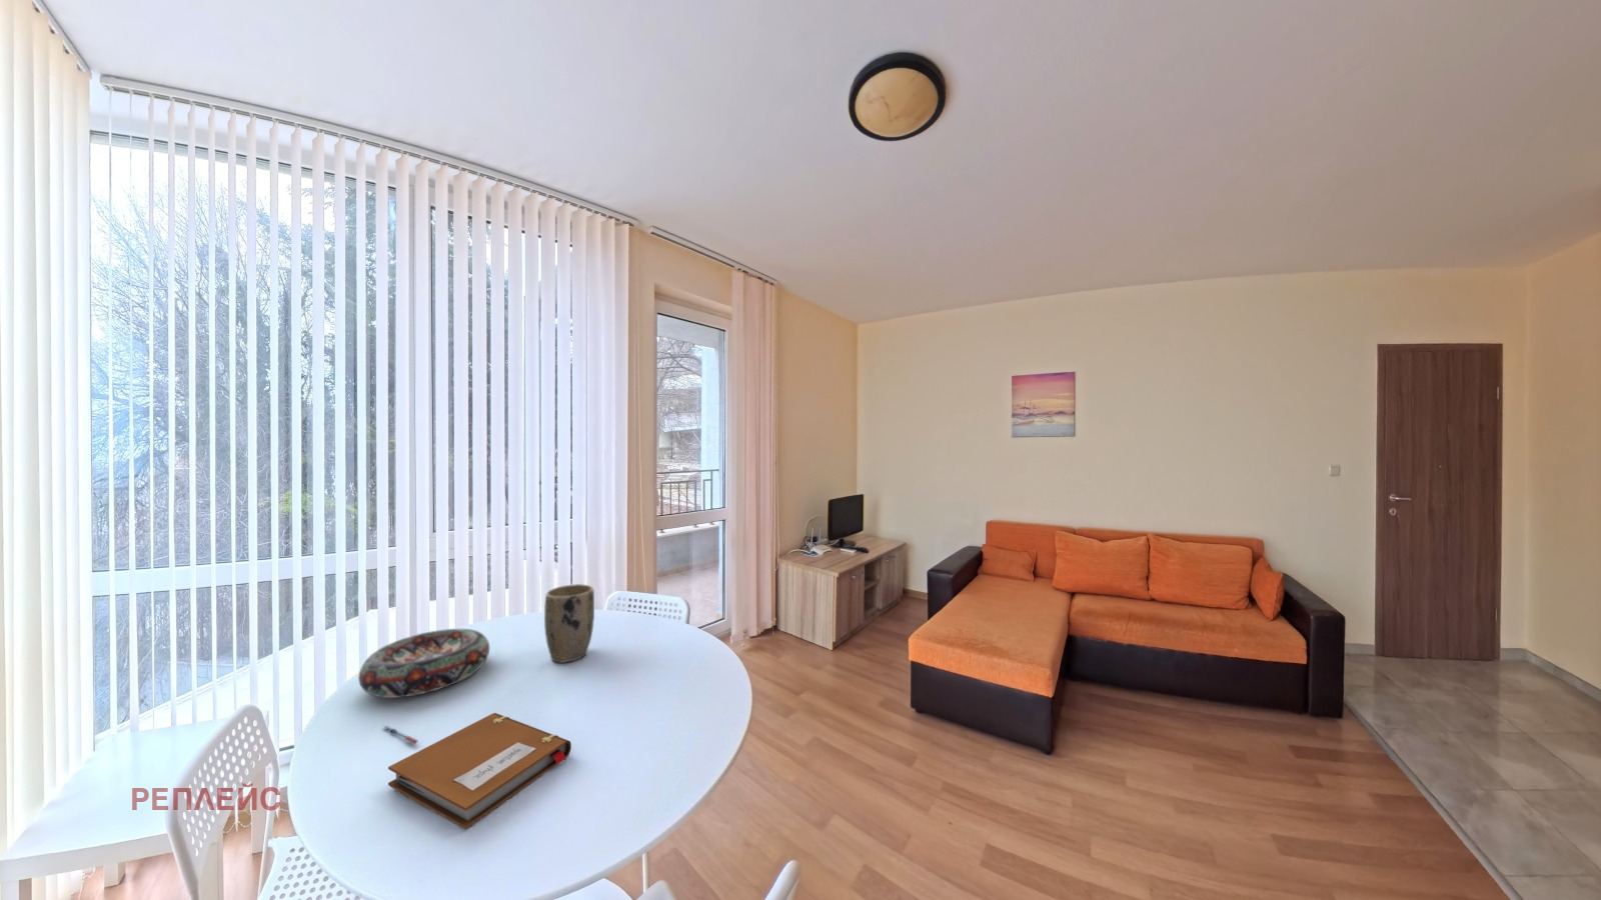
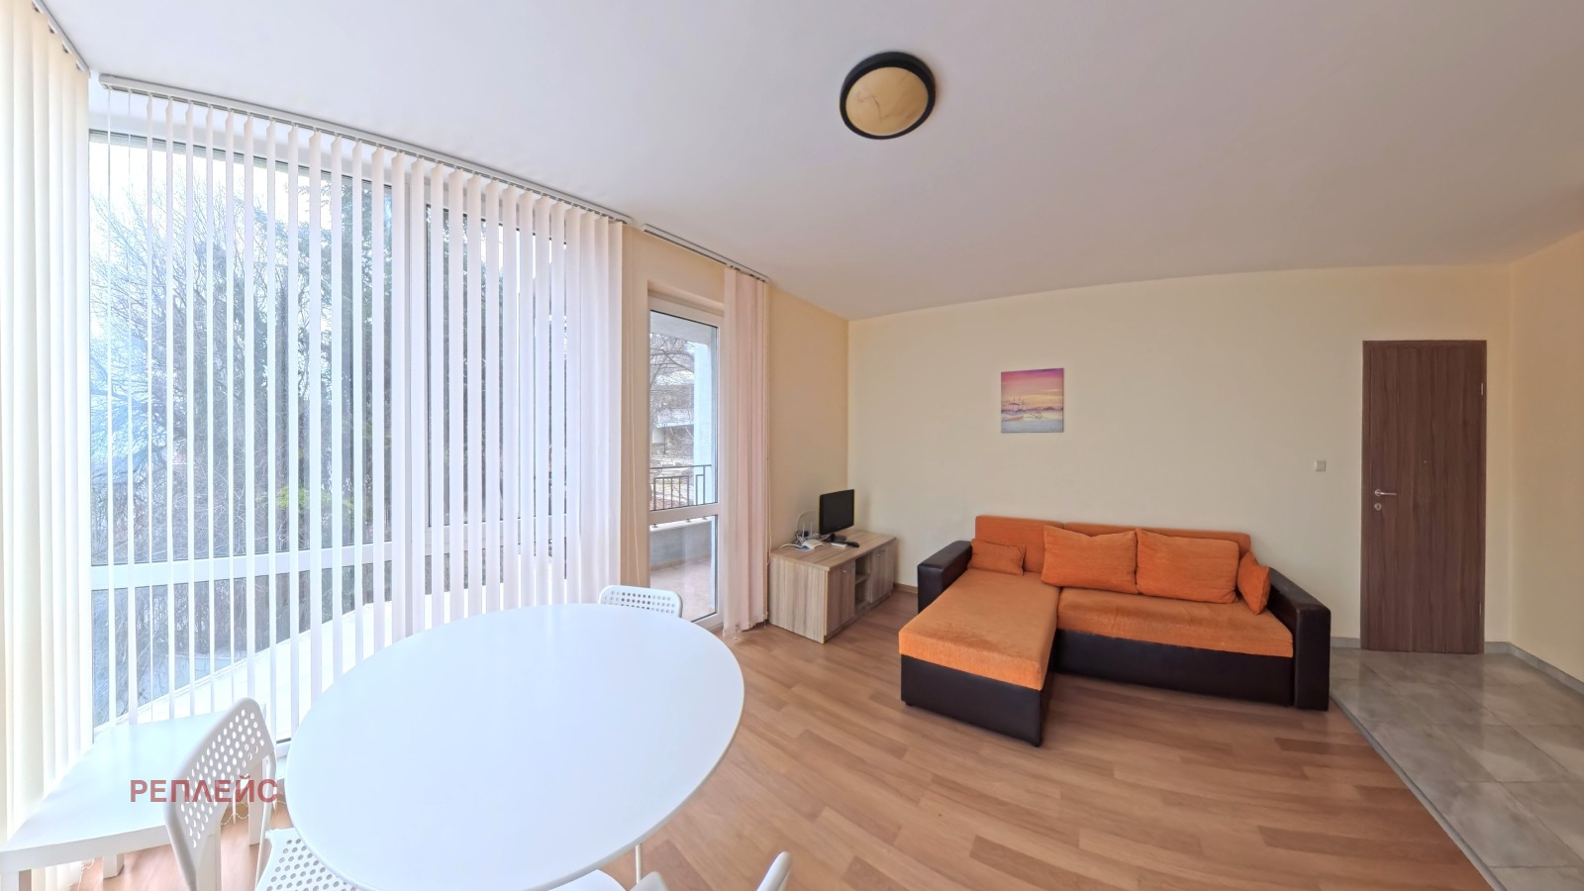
- pen [382,725,419,744]
- plant pot [543,584,595,664]
- decorative bowl [357,627,490,699]
- notebook [387,712,573,830]
